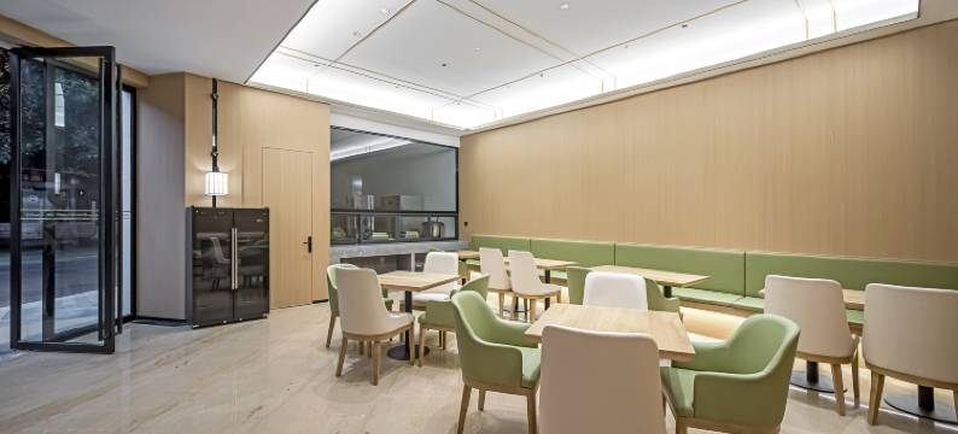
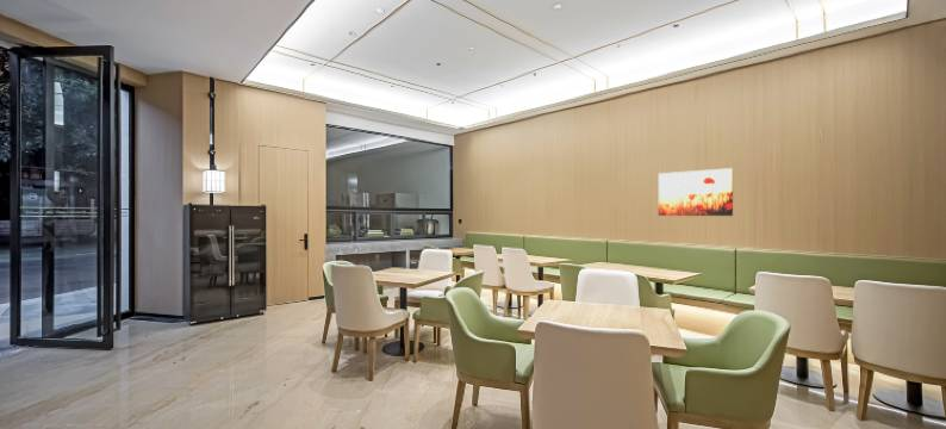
+ wall art [658,167,734,217]
